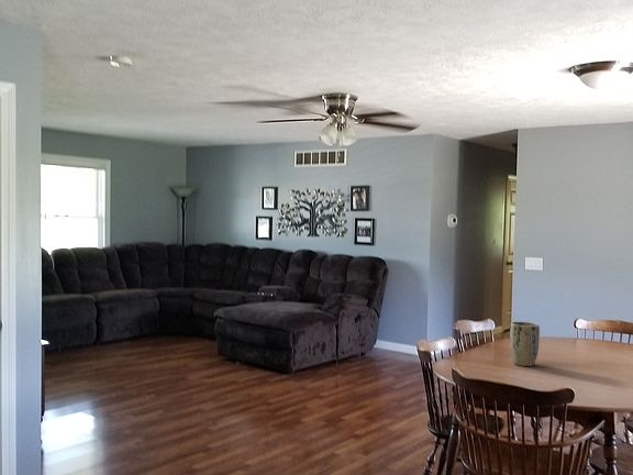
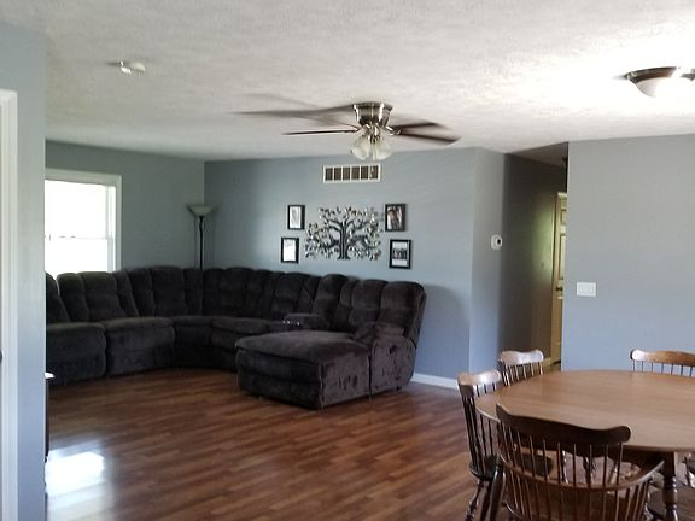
- plant pot [509,321,541,367]
